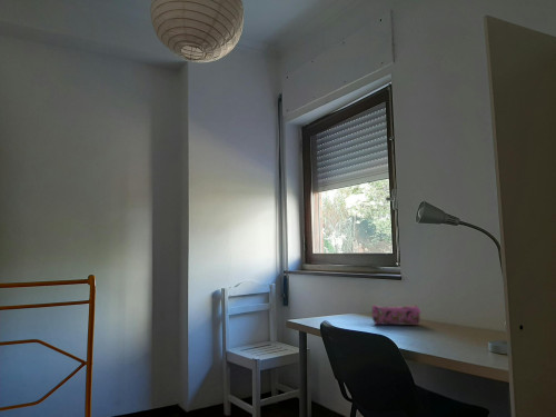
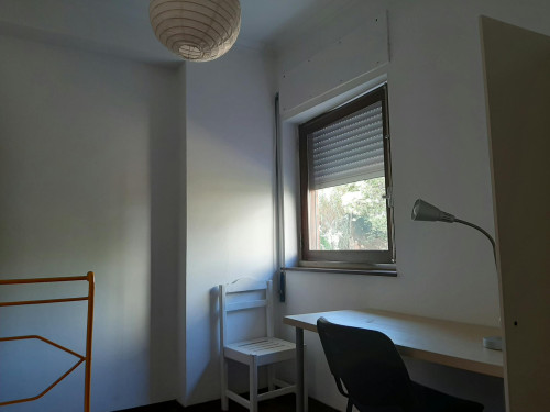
- pencil case [371,304,423,325]
